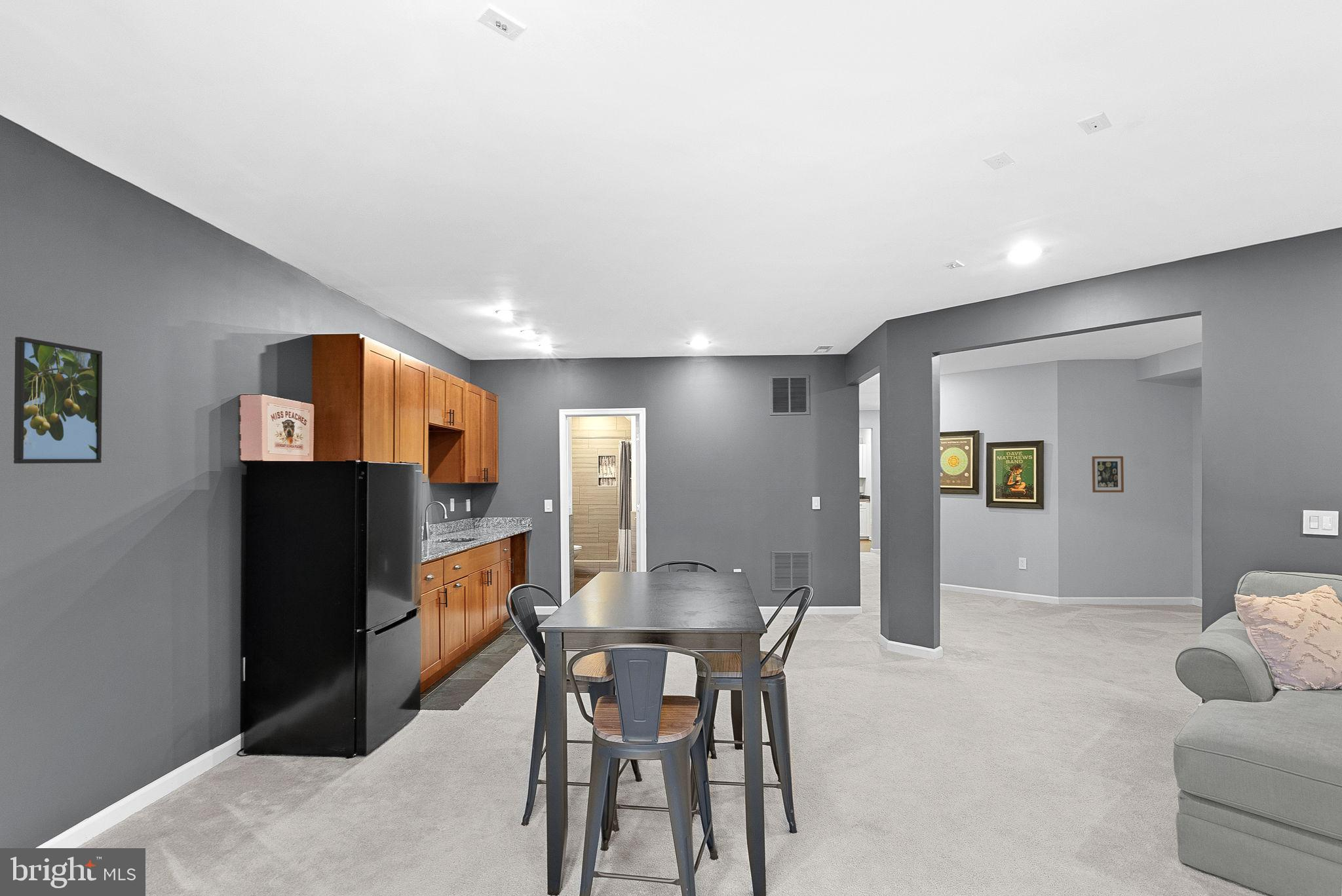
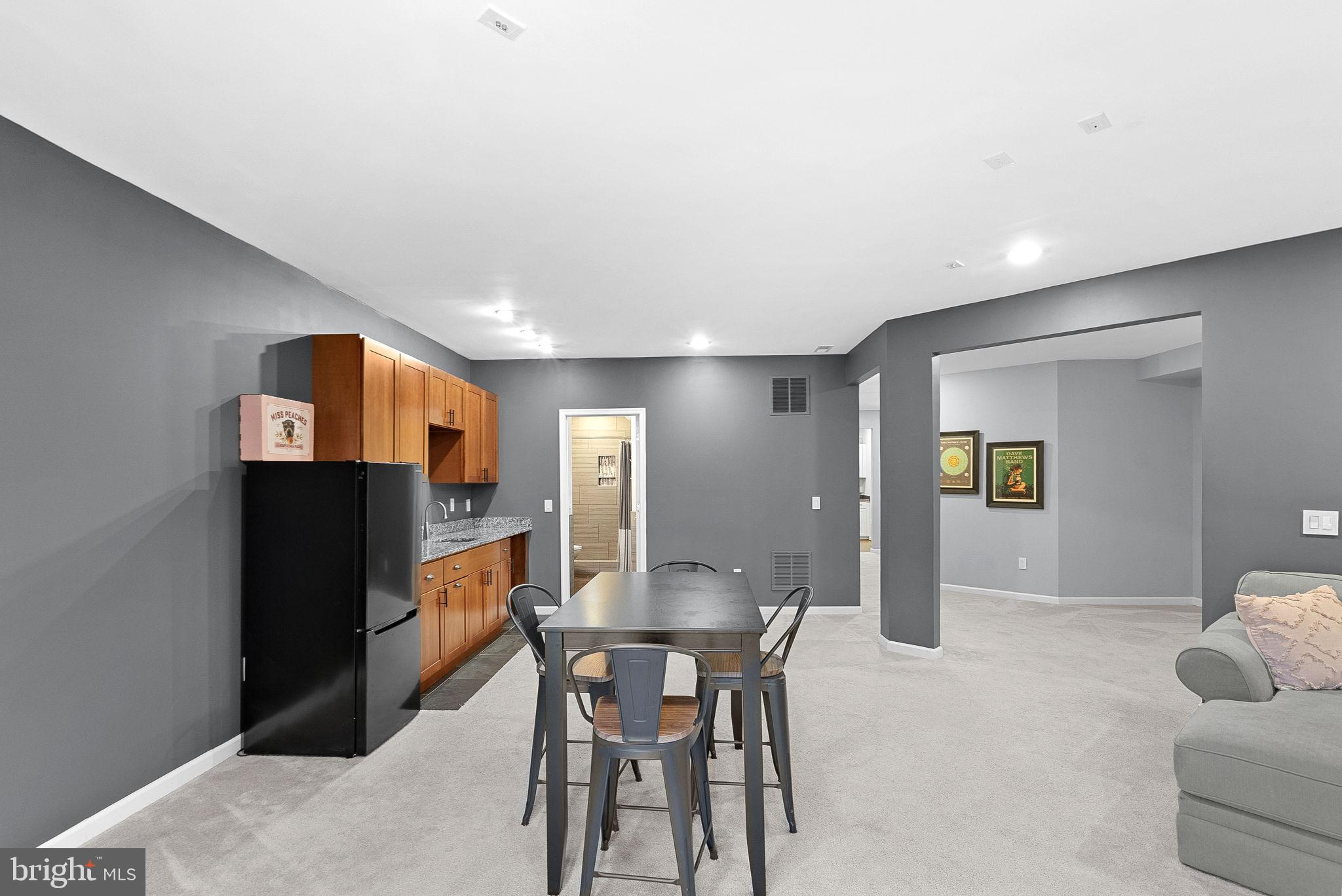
- wall art [1092,456,1124,493]
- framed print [13,336,103,464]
